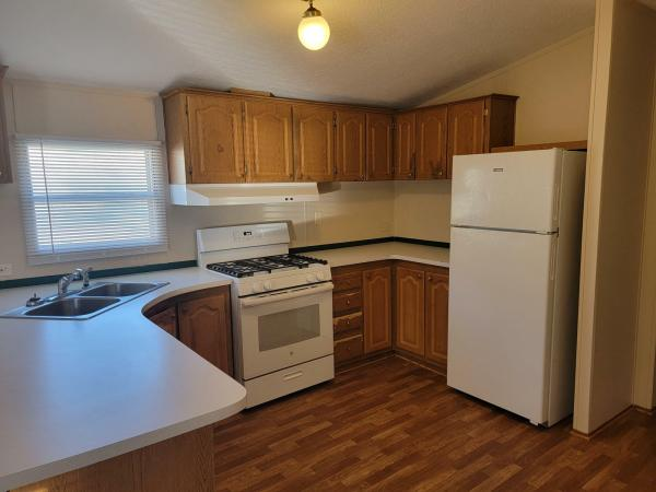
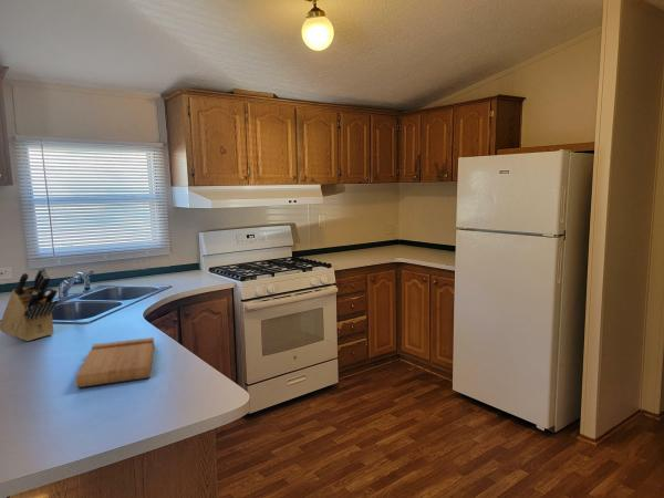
+ knife block [0,266,60,342]
+ cutting board [74,336,155,388]
